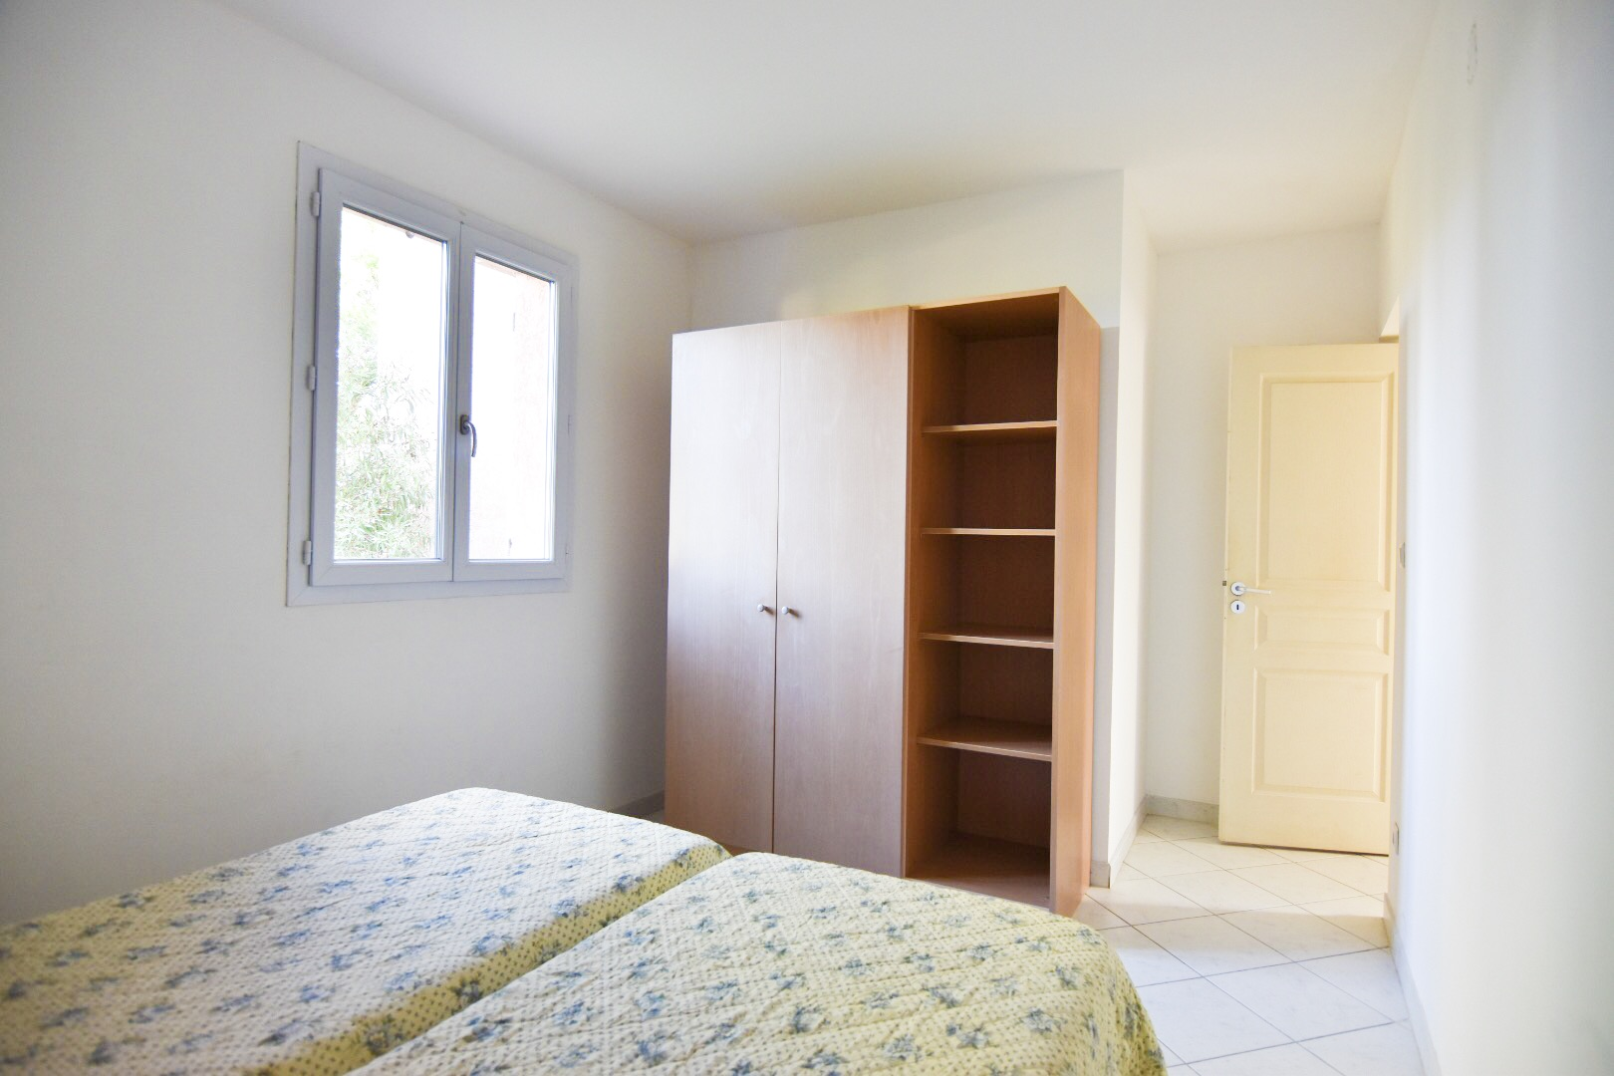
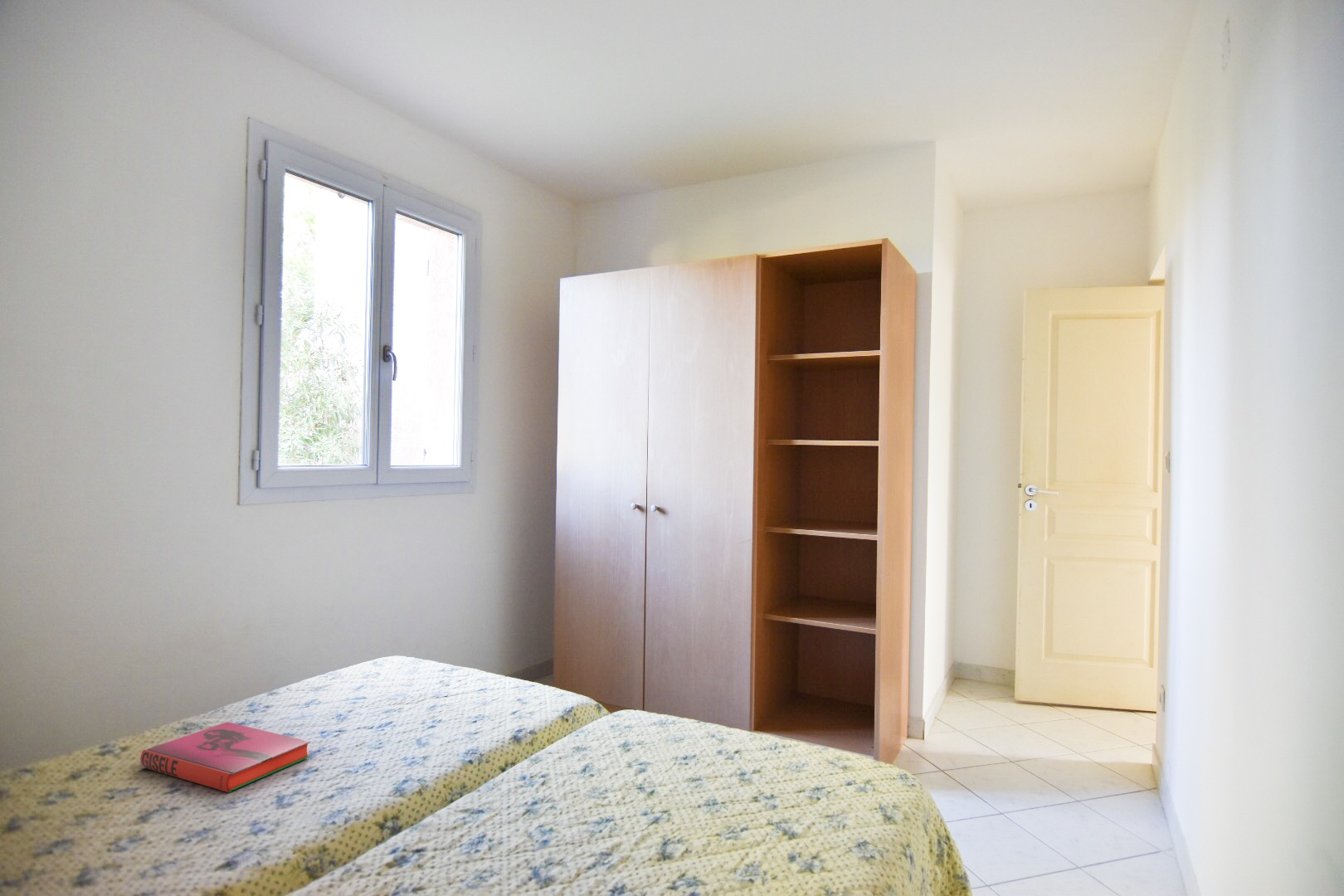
+ hardback book [139,721,311,793]
